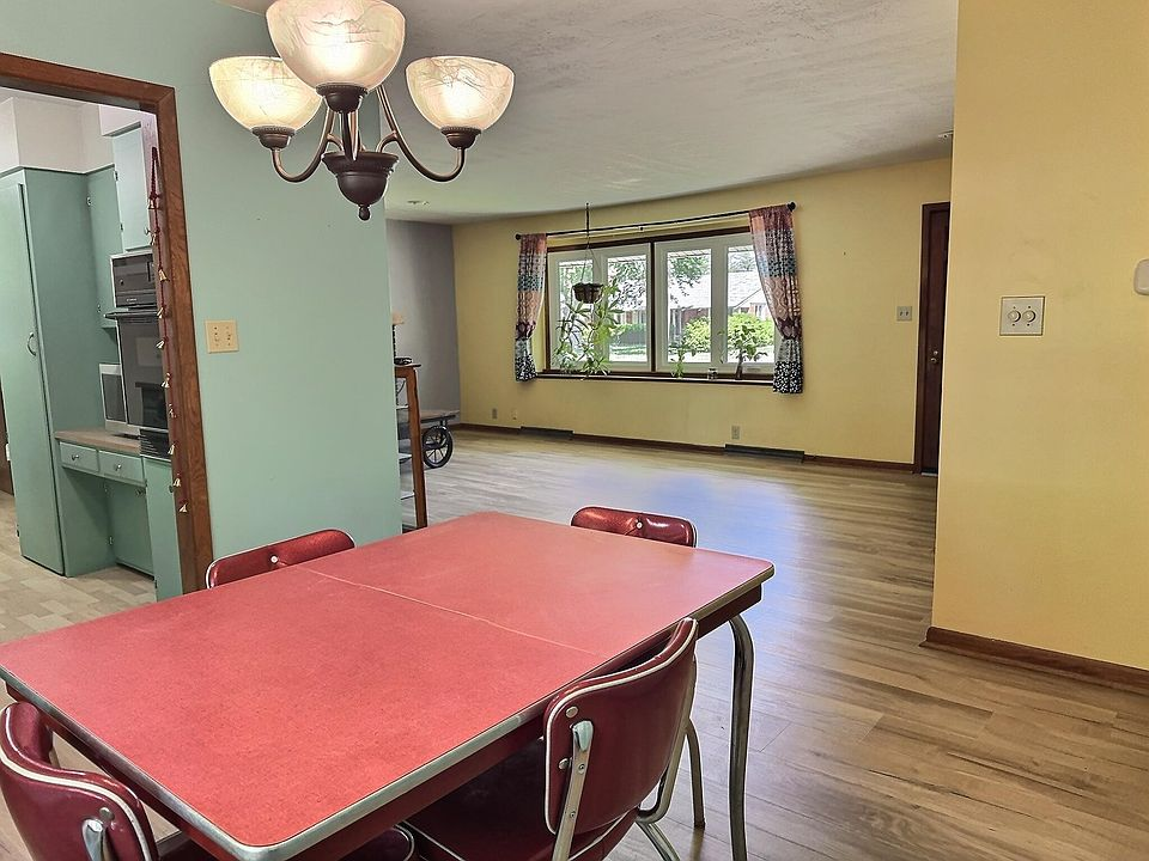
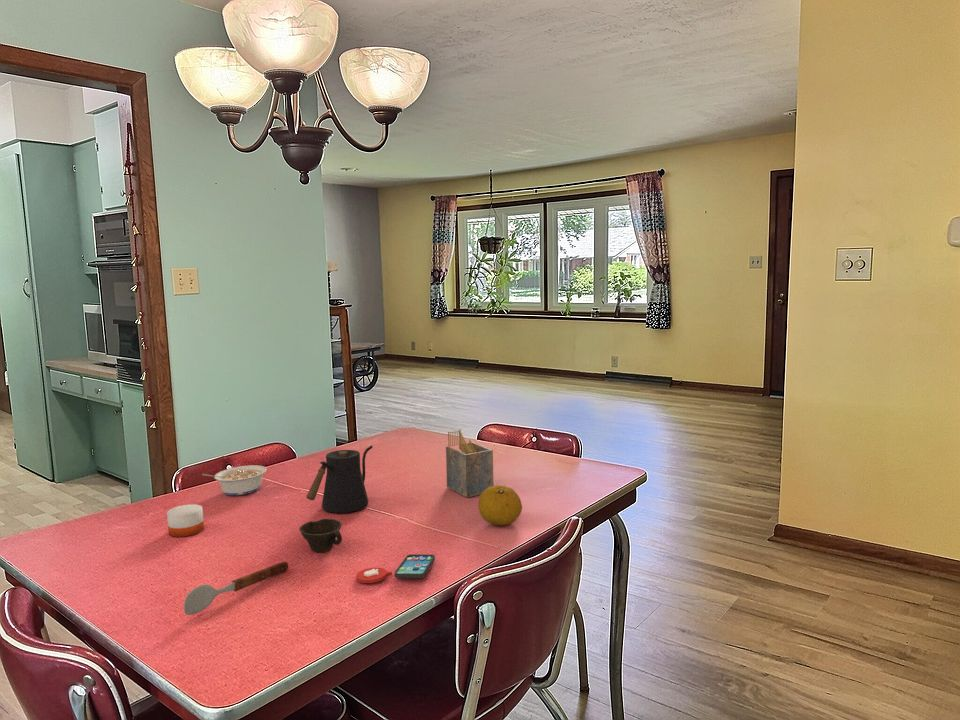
+ napkin holder [445,429,494,498]
+ smartphone [355,553,436,584]
+ soupspoon [183,561,289,616]
+ cup [298,518,343,553]
+ legume [201,464,268,496]
+ fruit [477,484,523,526]
+ kettle [305,445,373,514]
+ candle [166,491,205,538]
